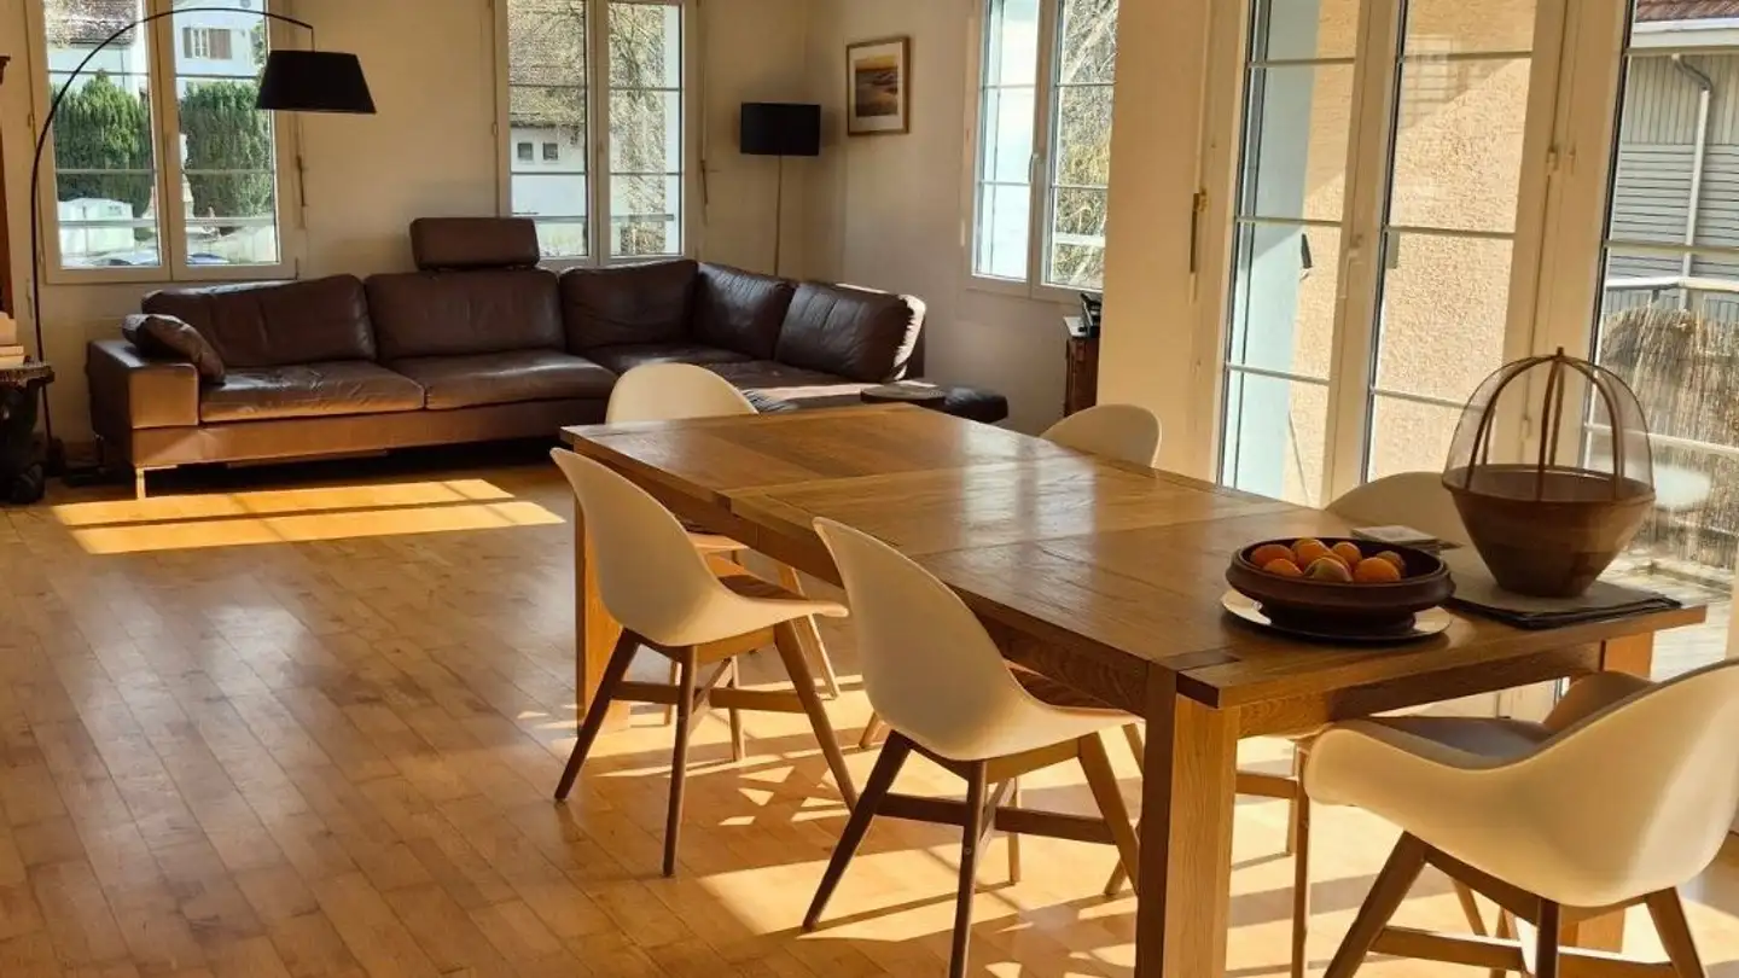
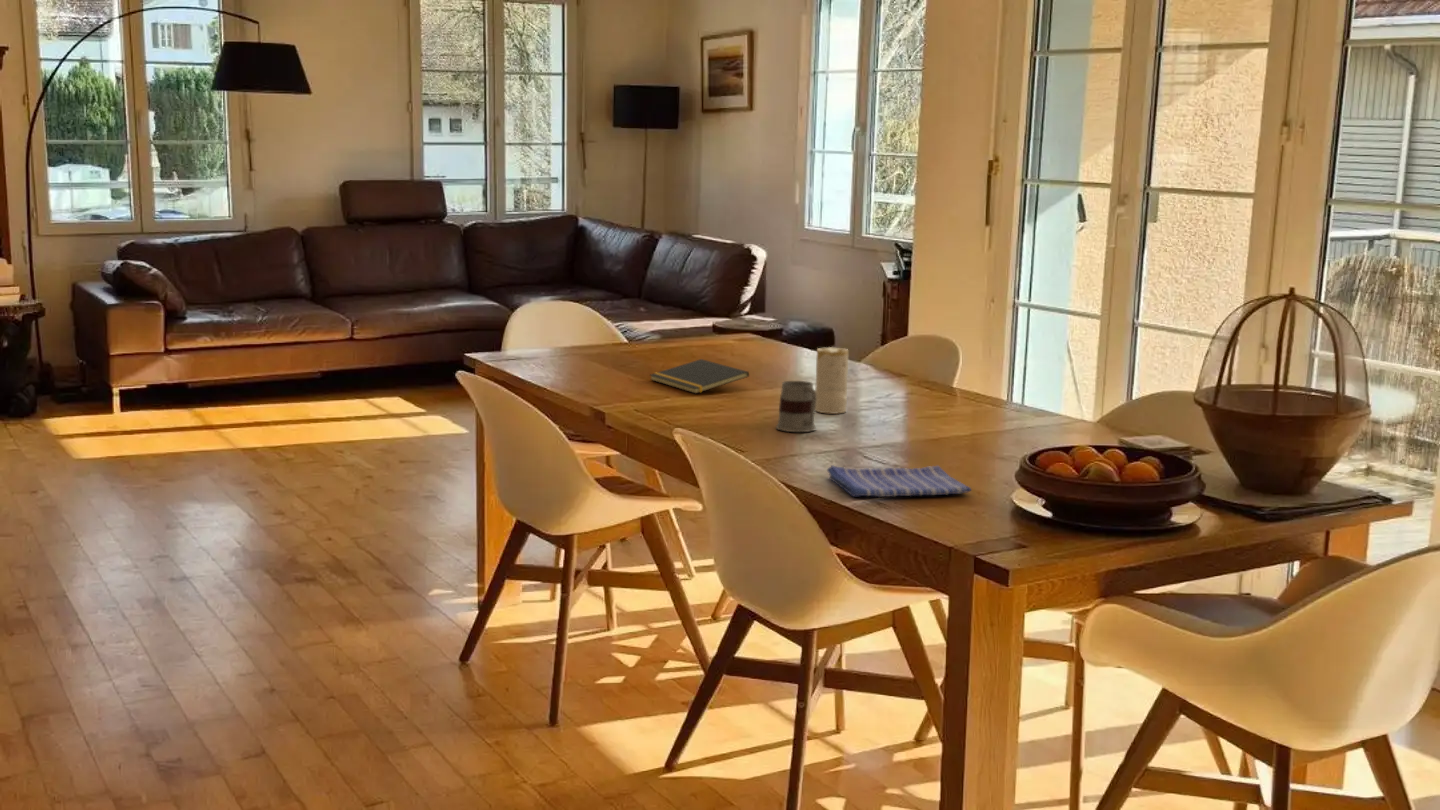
+ mug [775,380,817,433]
+ notepad [649,358,750,395]
+ candle [814,346,849,415]
+ dish towel [826,464,972,498]
